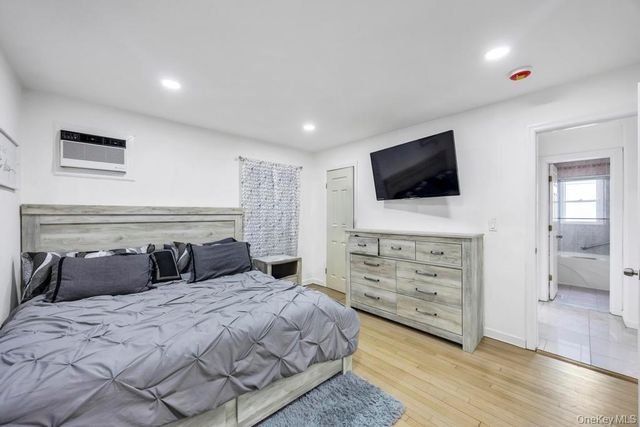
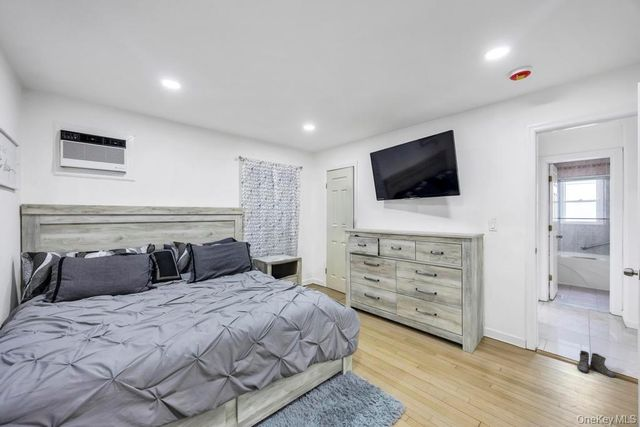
+ boots [576,350,616,379]
